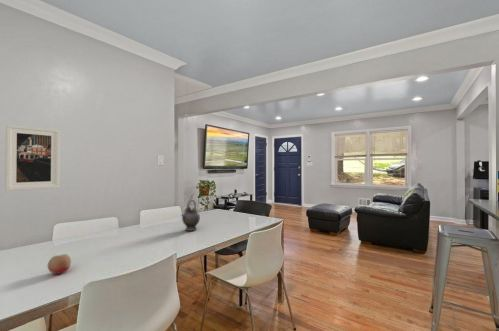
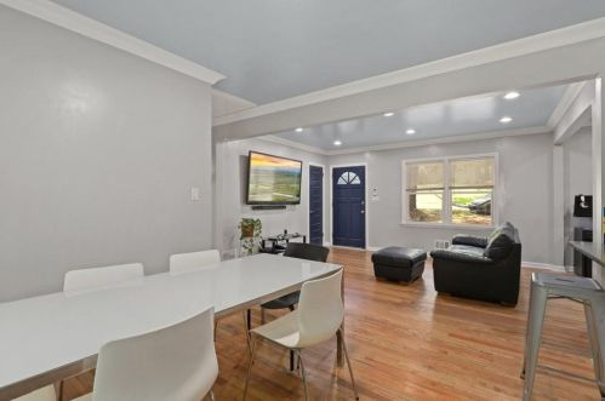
- teapot [180,199,201,232]
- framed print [4,123,61,192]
- fruit [47,253,72,275]
